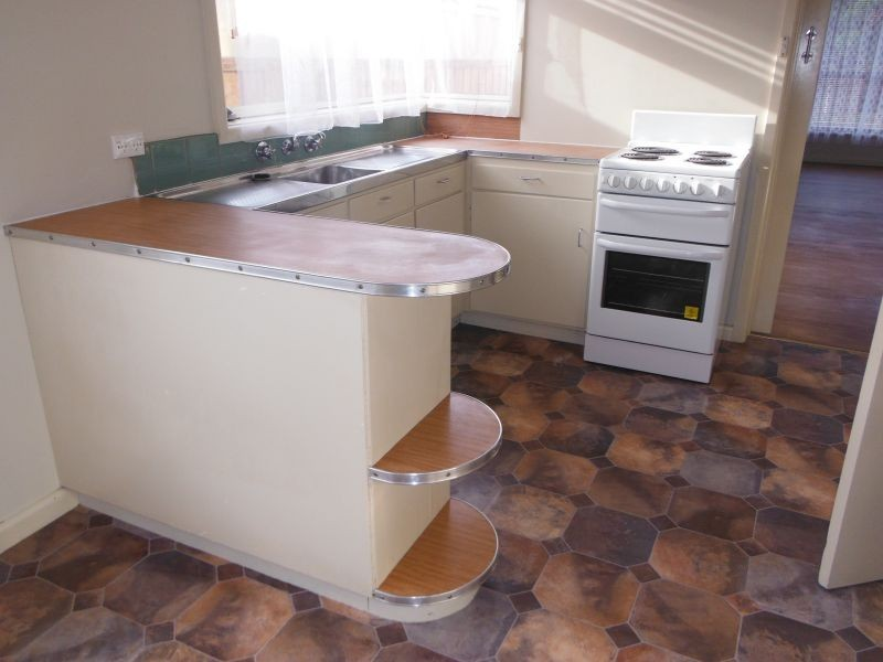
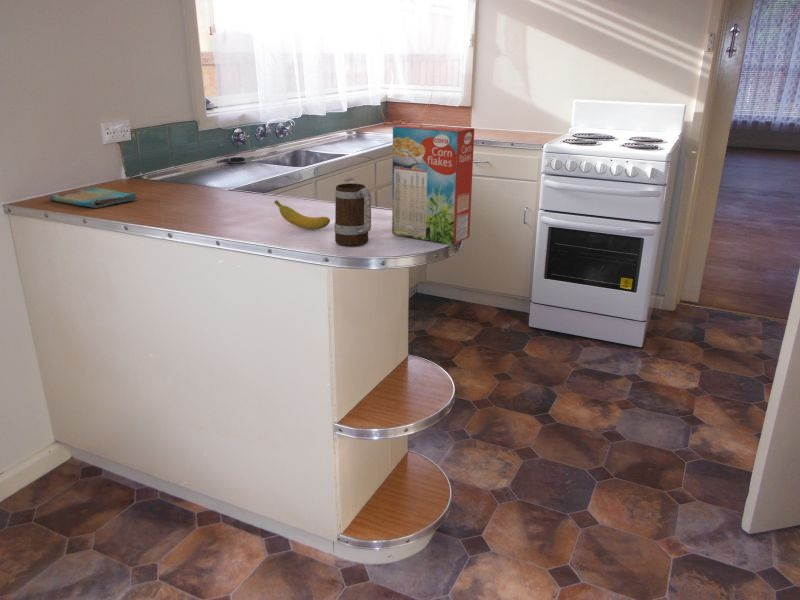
+ cereal box [391,123,475,246]
+ banana [274,199,331,230]
+ mug [333,182,373,247]
+ dish towel [48,186,139,209]
